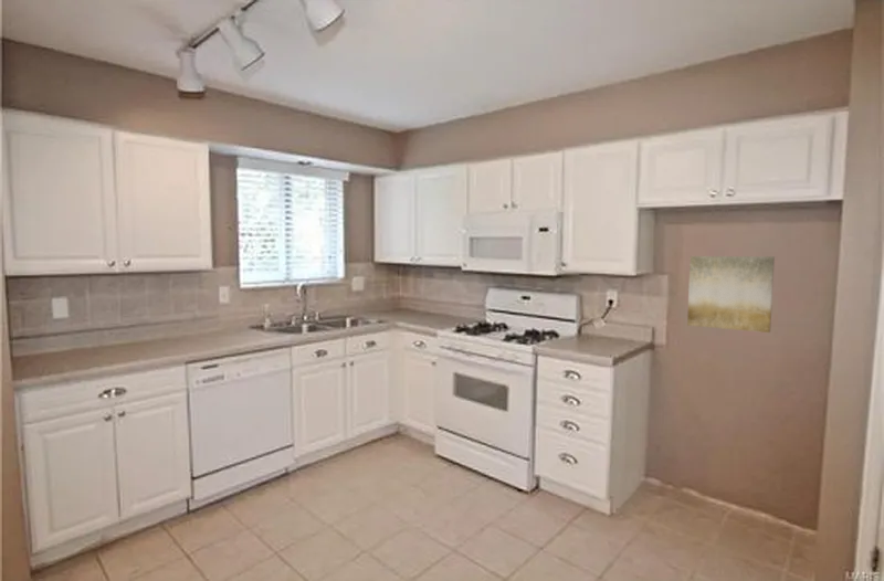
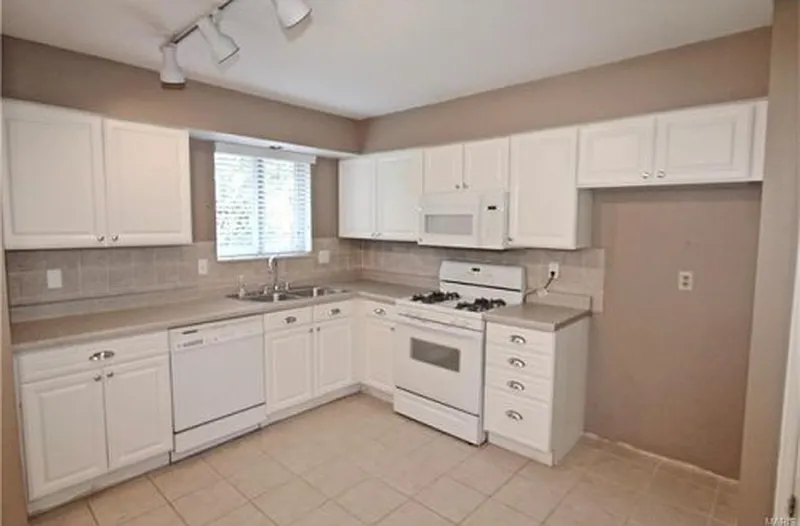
- wall art [686,255,776,334]
